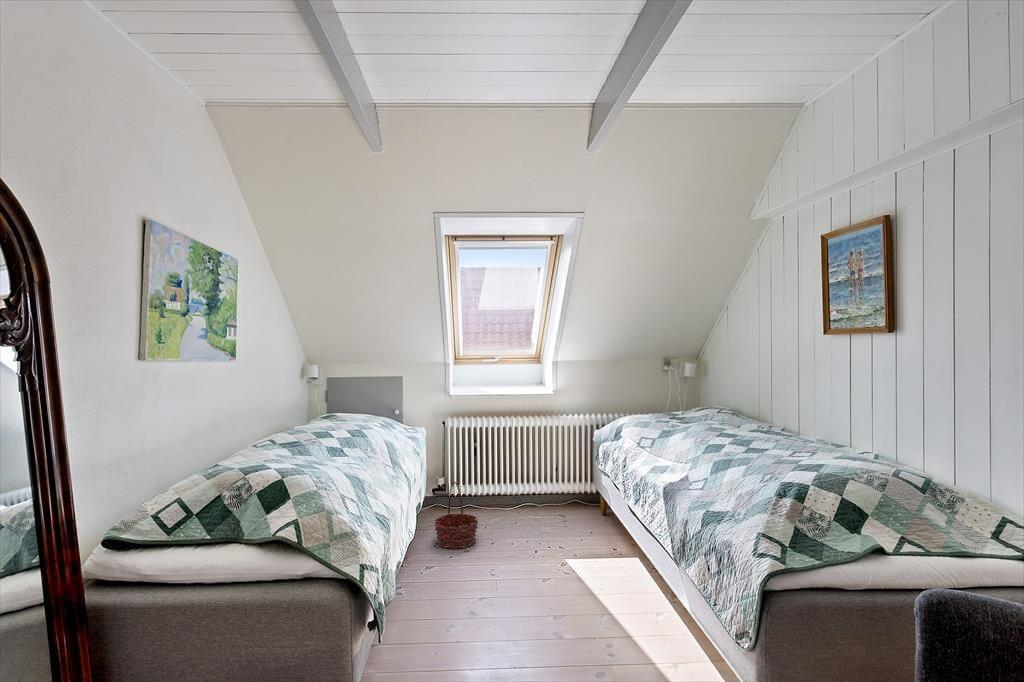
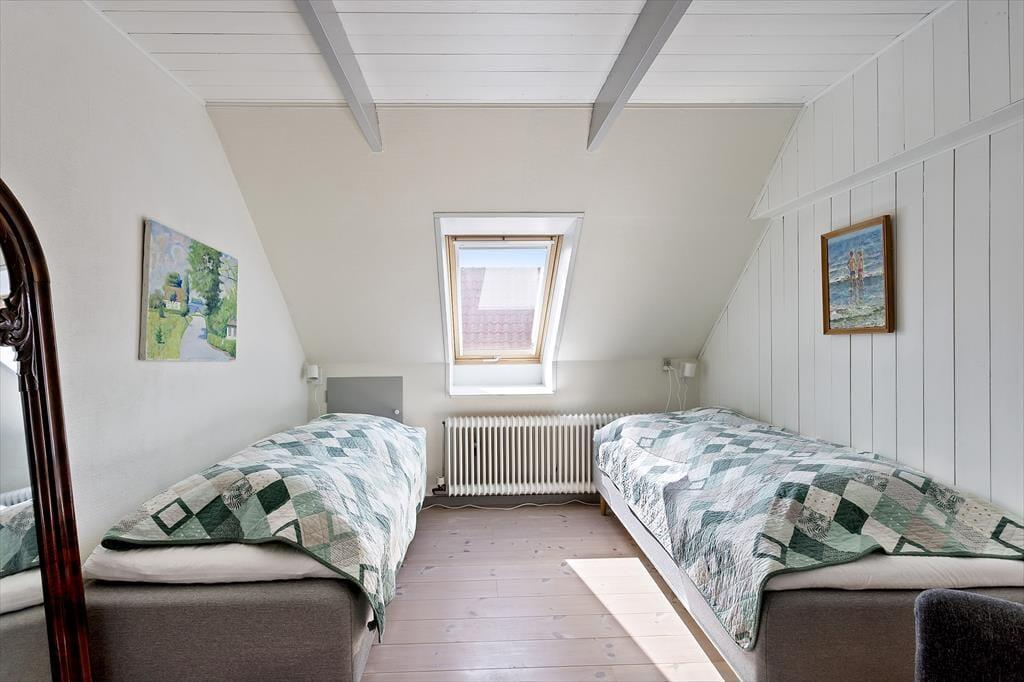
- basket [433,481,480,550]
